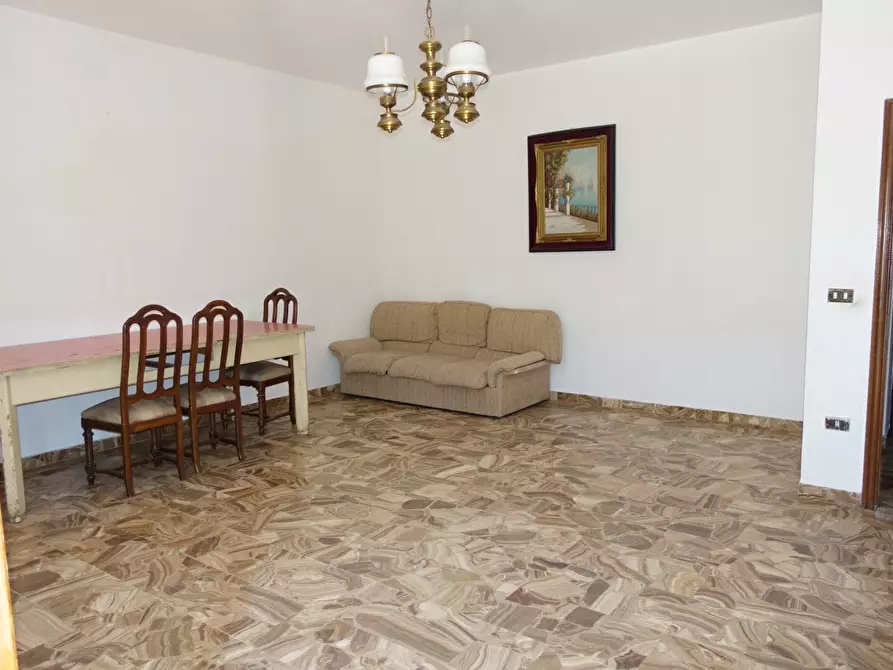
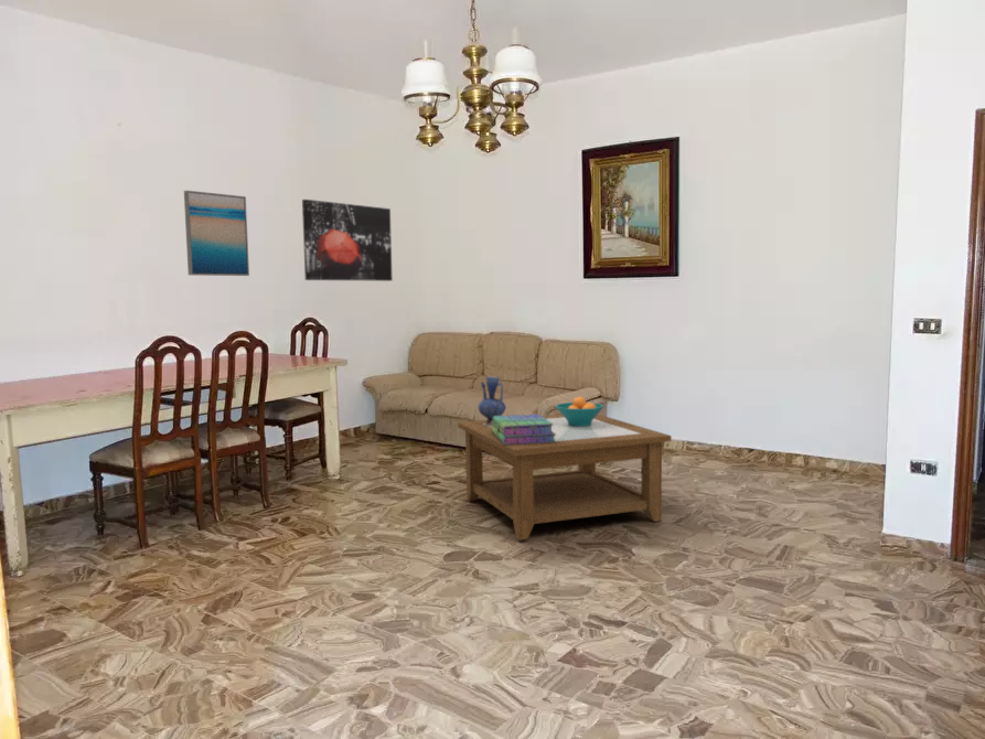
+ coffee table [457,414,673,542]
+ wall art [301,199,394,282]
+ fruit bowl [555,396,606,426]
+ vase [477,376,507,426]
+ stack of books [491,414,556,445]
+ wall art [183,190,250,277]
